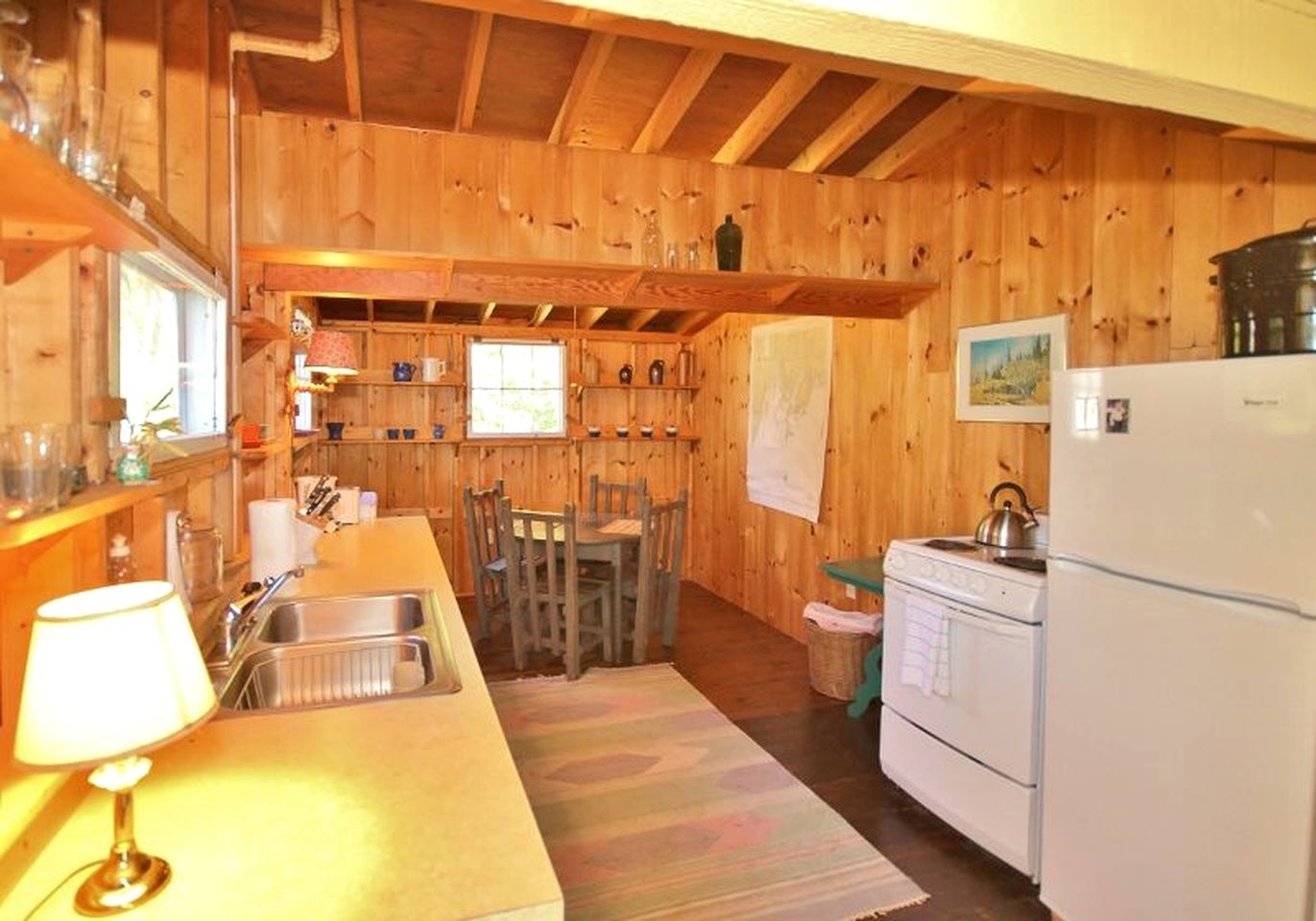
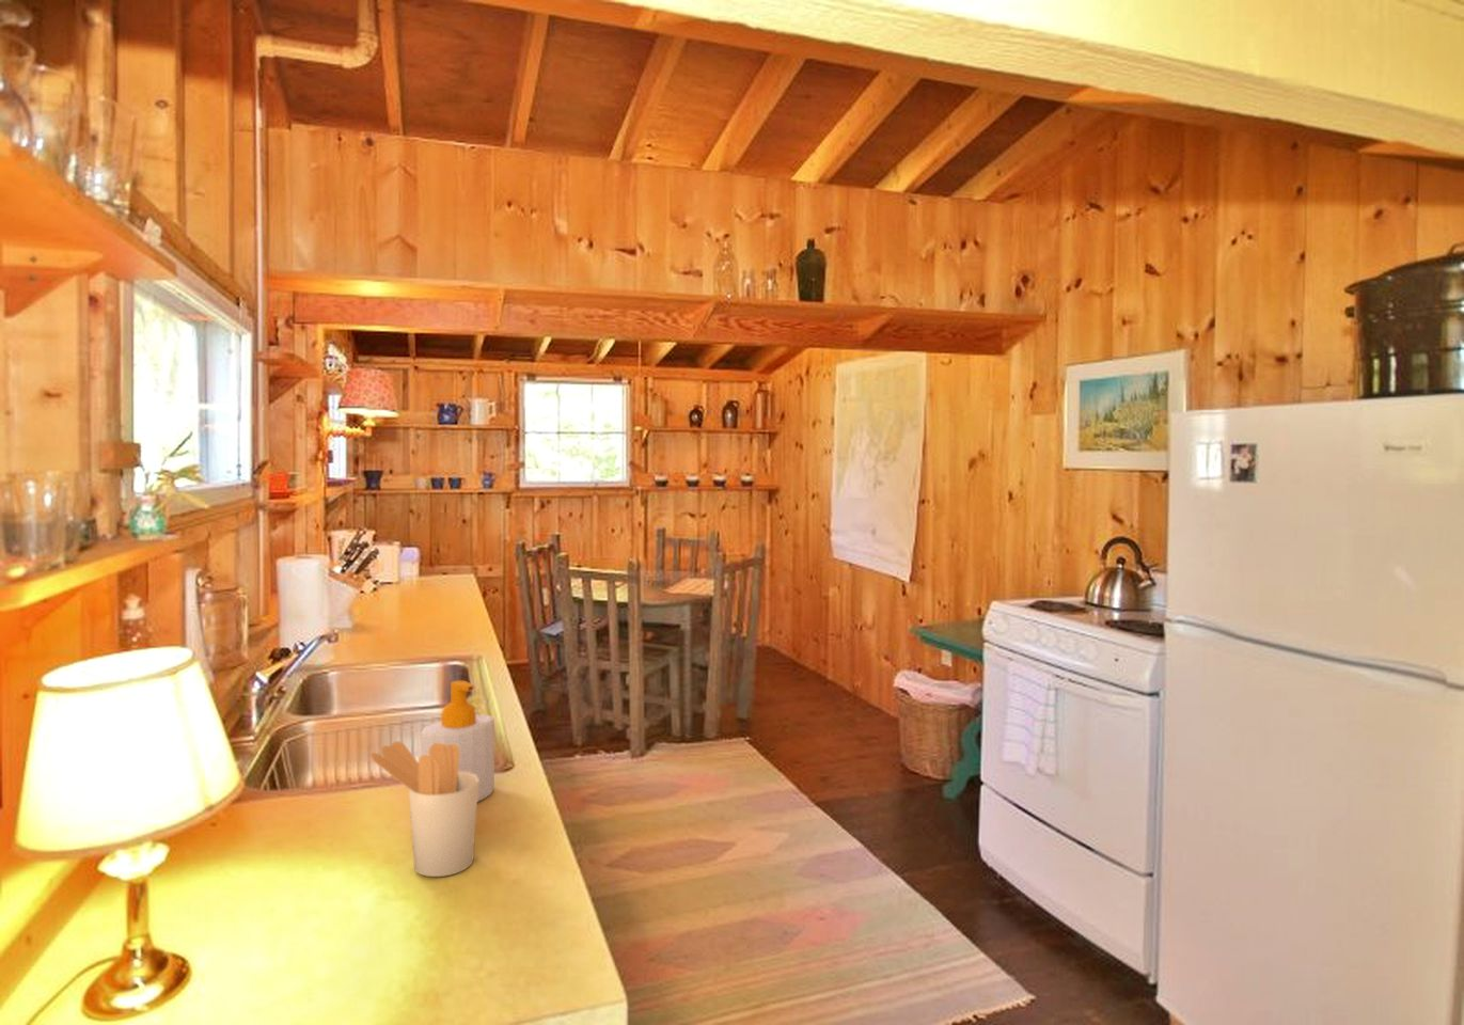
+ utensil holder [369,740,478,878]
+ soap bottle [419,680,495,802]
